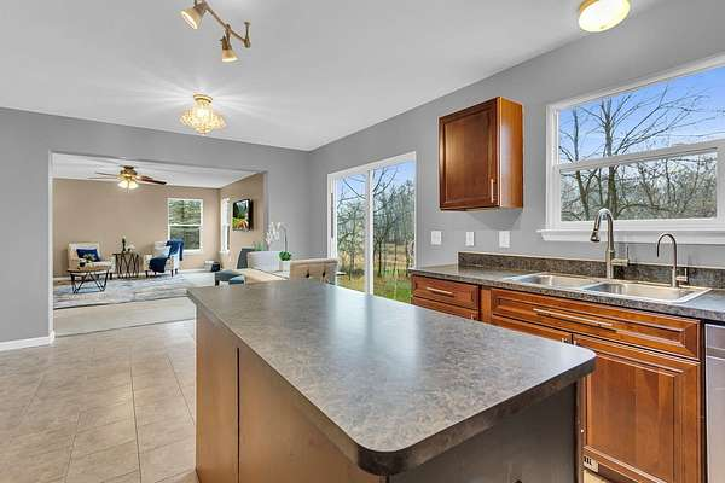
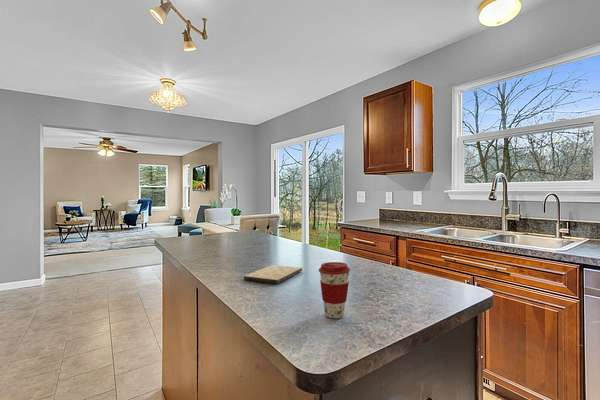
+ cutting board [243,264,303,284]
+ coffee cup [318,261,351,319]
